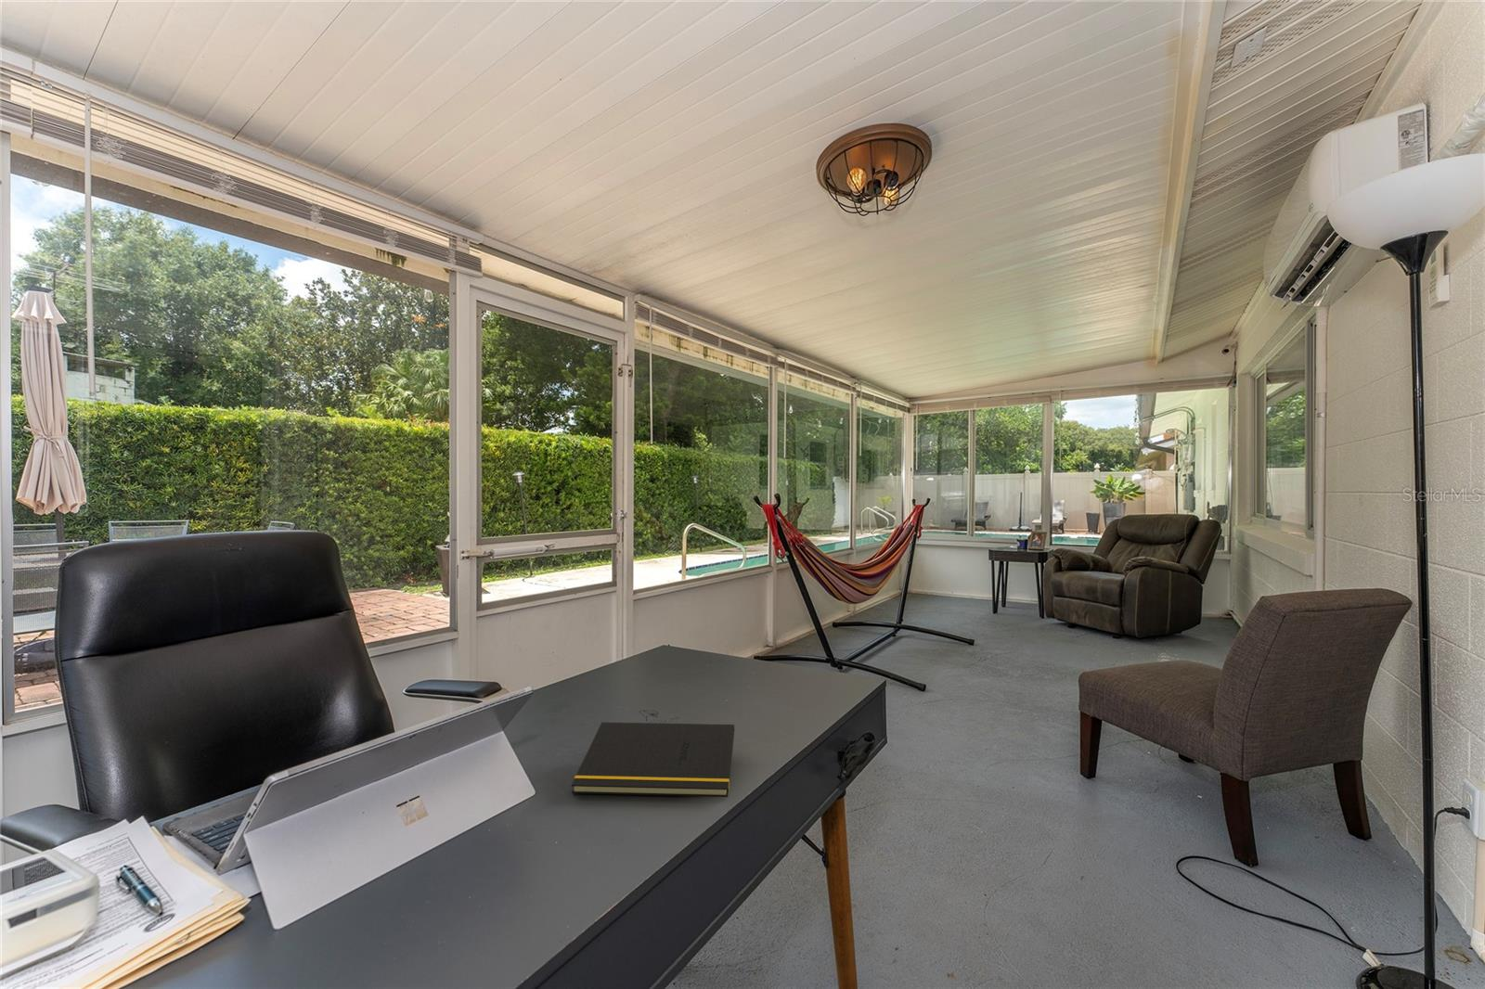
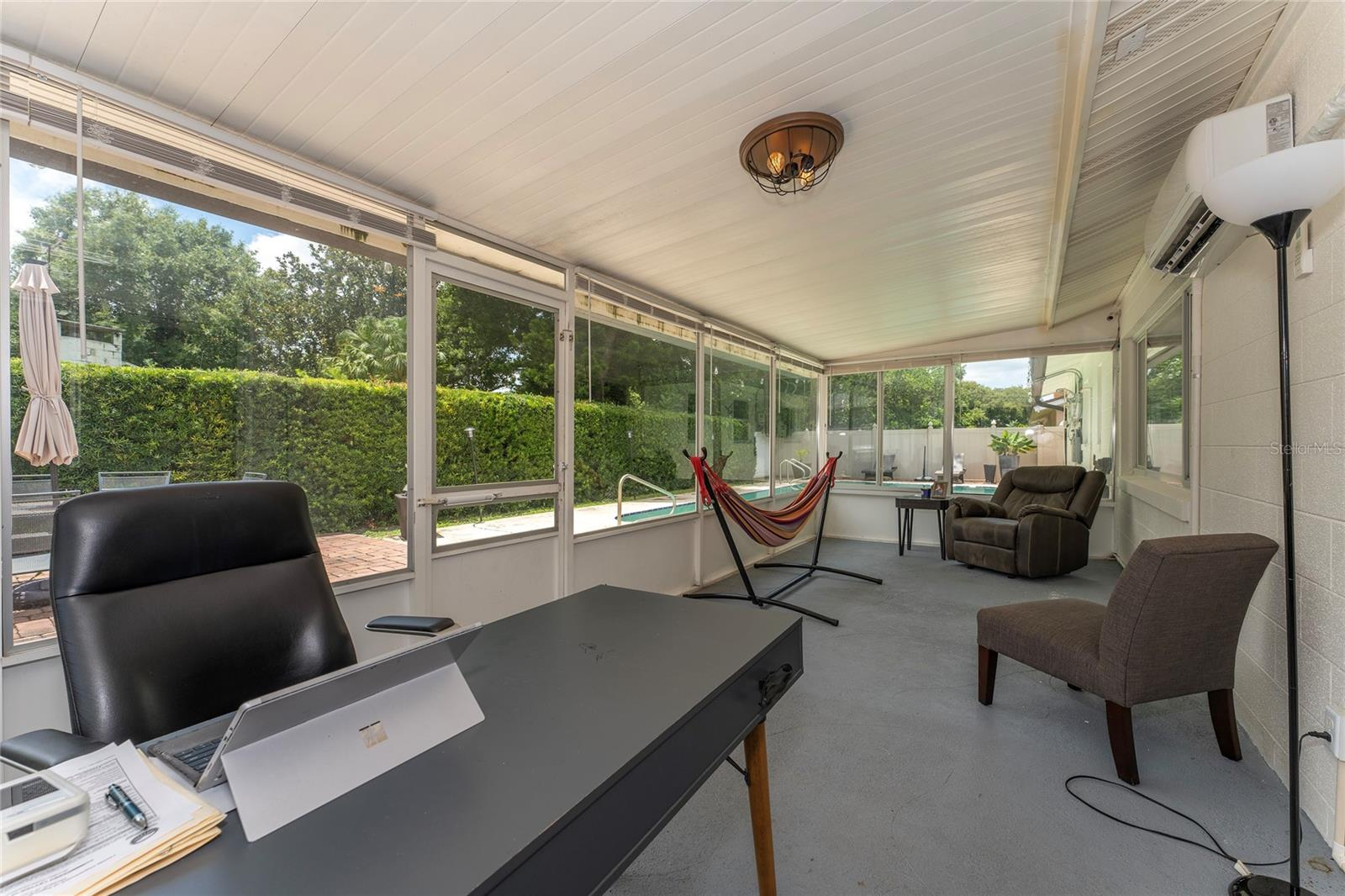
- notepad [571,721,735,798]
